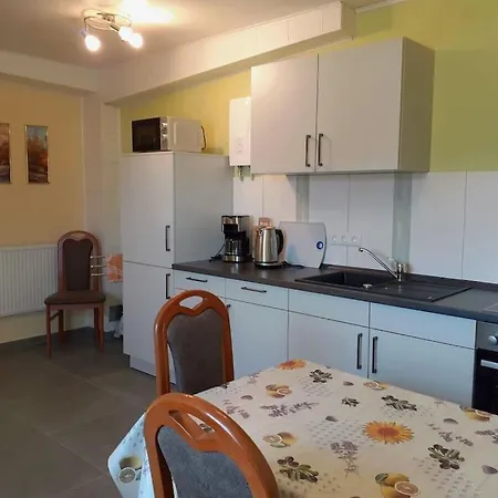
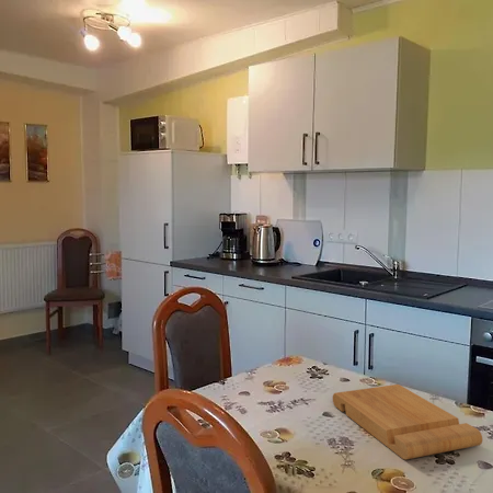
+ cutting board [332,383,483,461]
